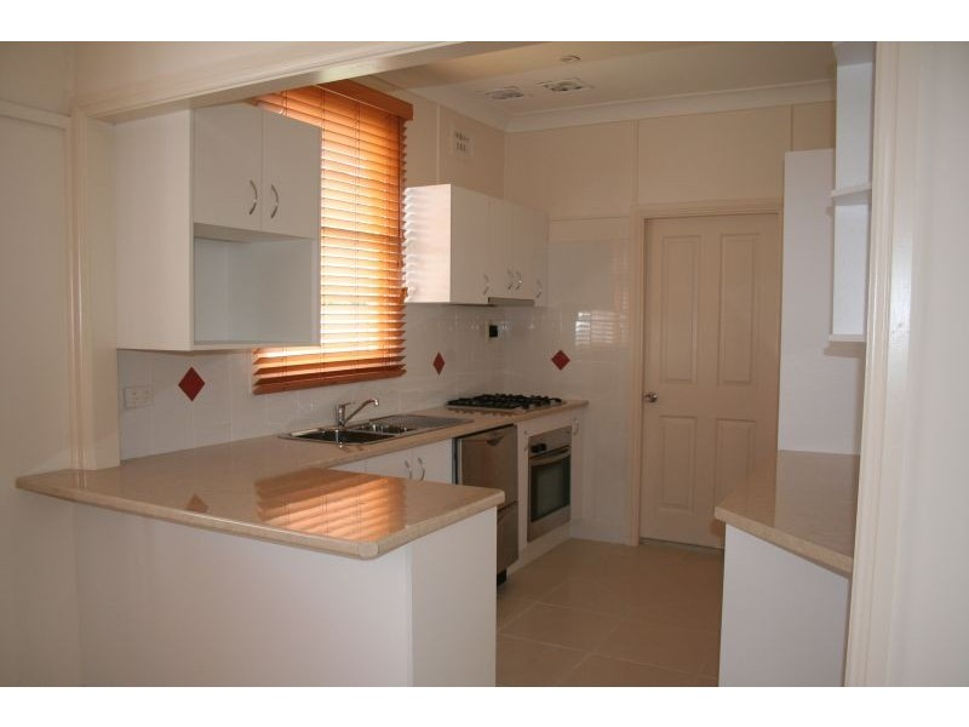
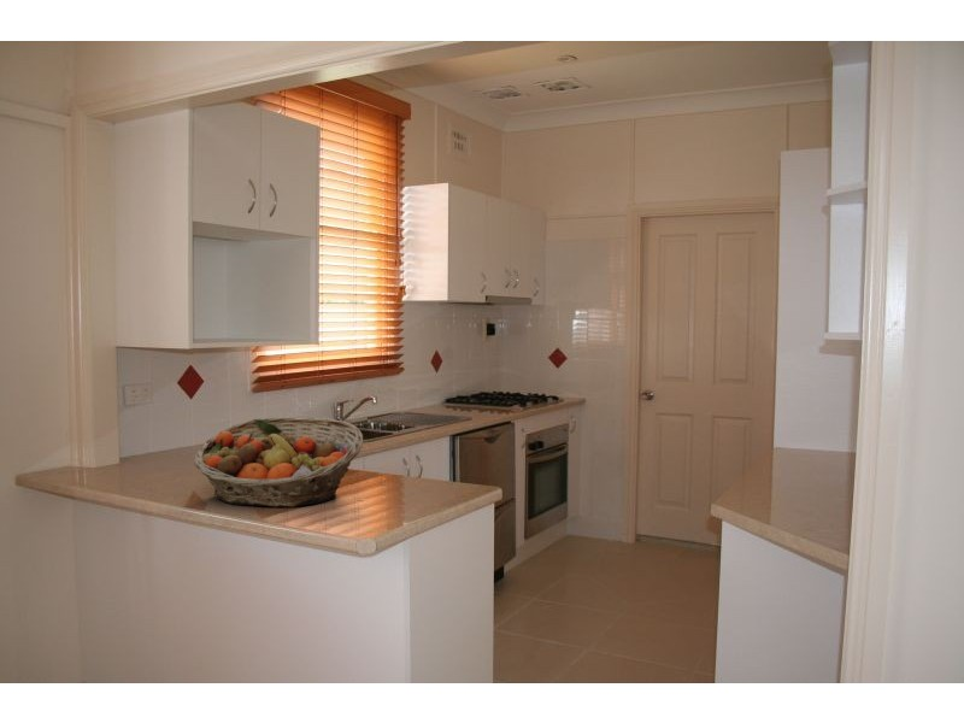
+ fruit basket [193,417,364,509]
